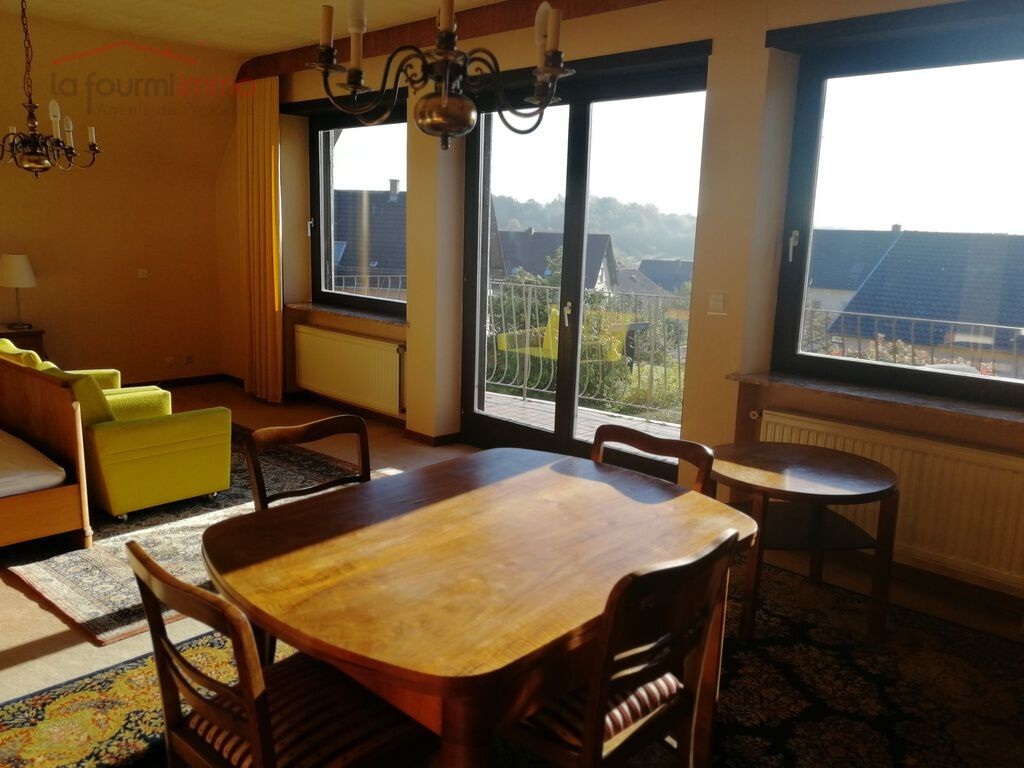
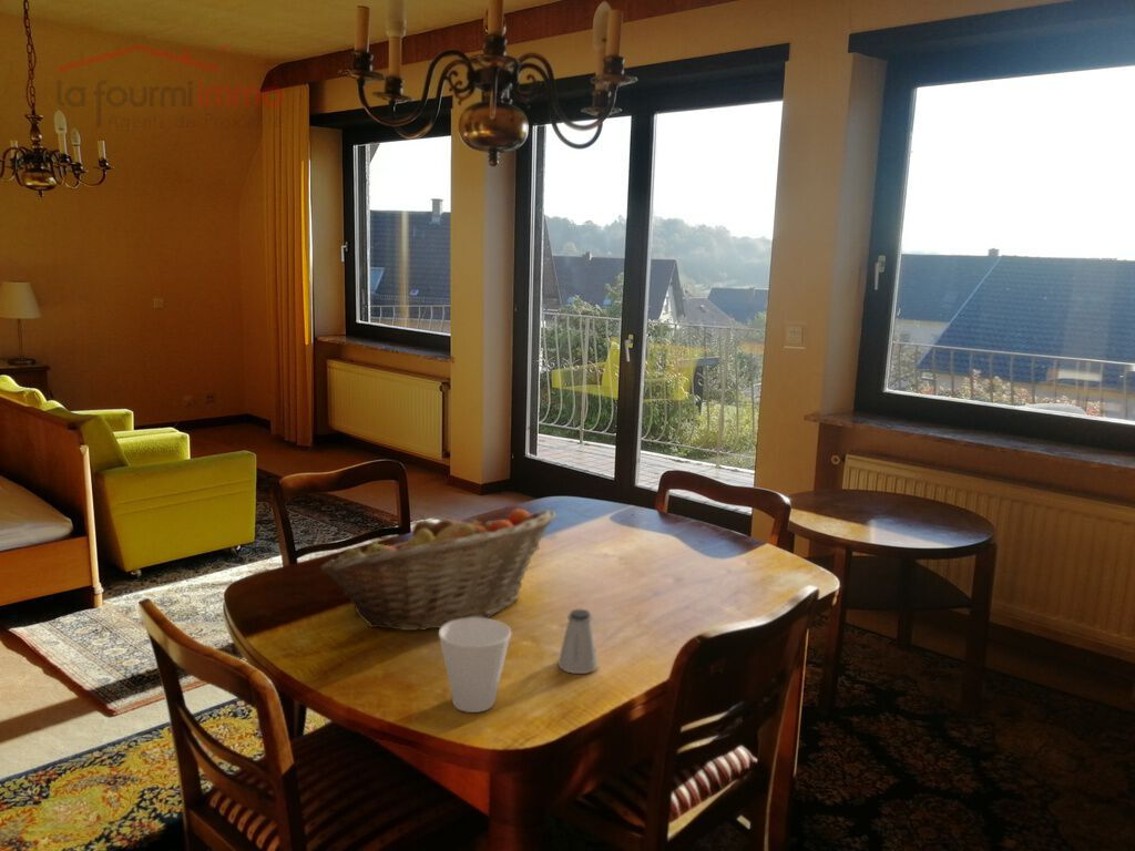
+ saltshaker [558,608,600,675]
+ fruit basket [319,507,556,632]
+ cup [438,617,512,714]
